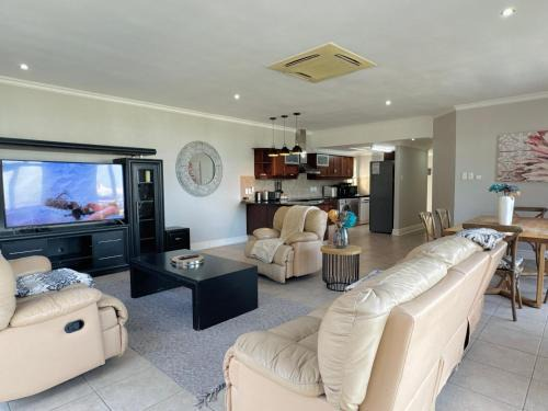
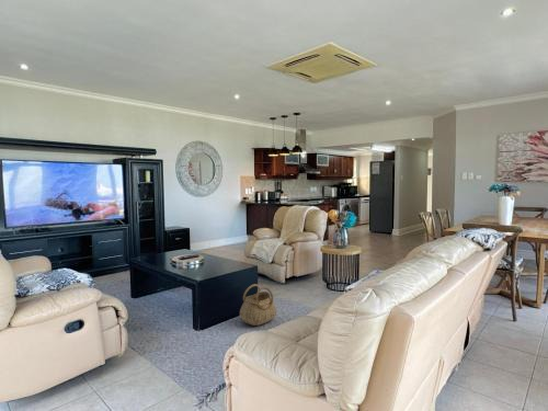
+ basket [239,283,277,327]
